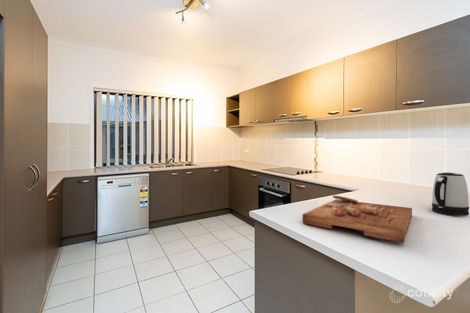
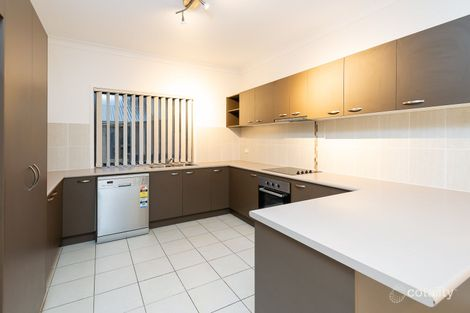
- kettle [431,171,470,217]
- cutting board [301,195,413,244]
